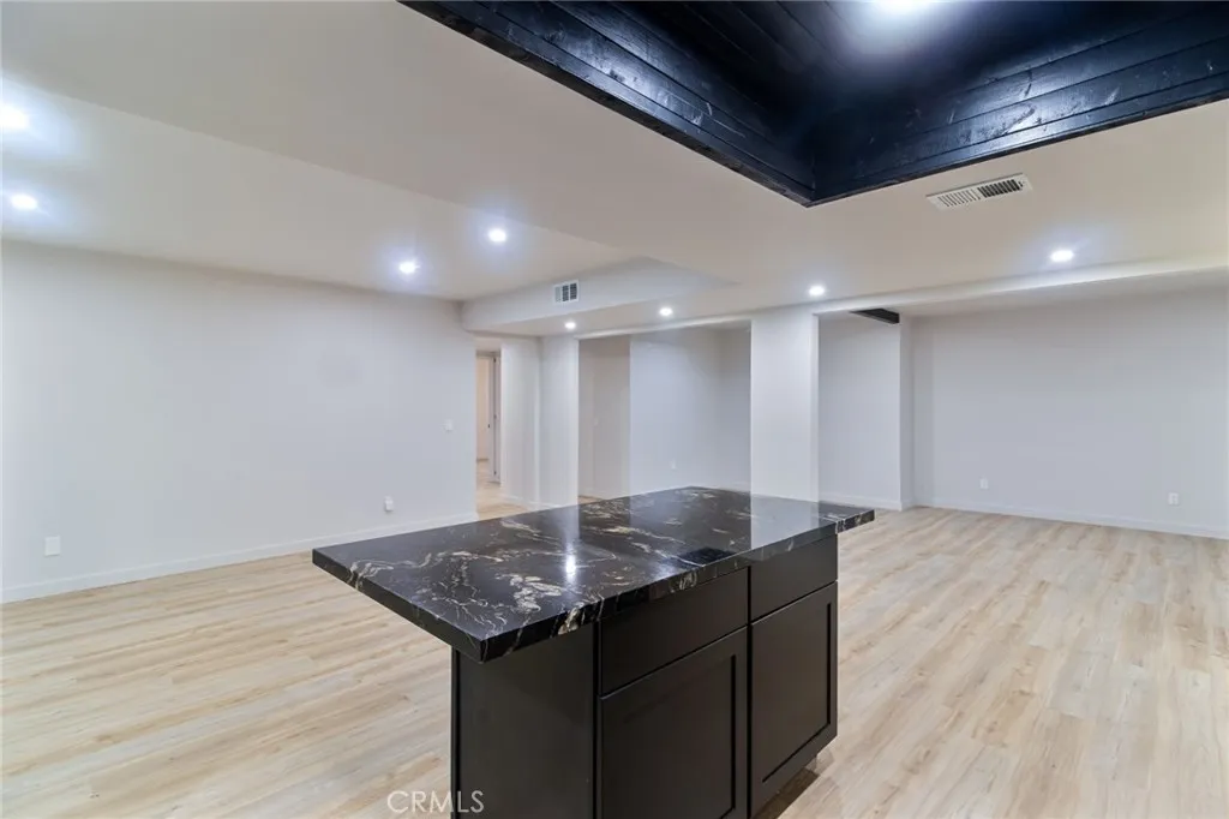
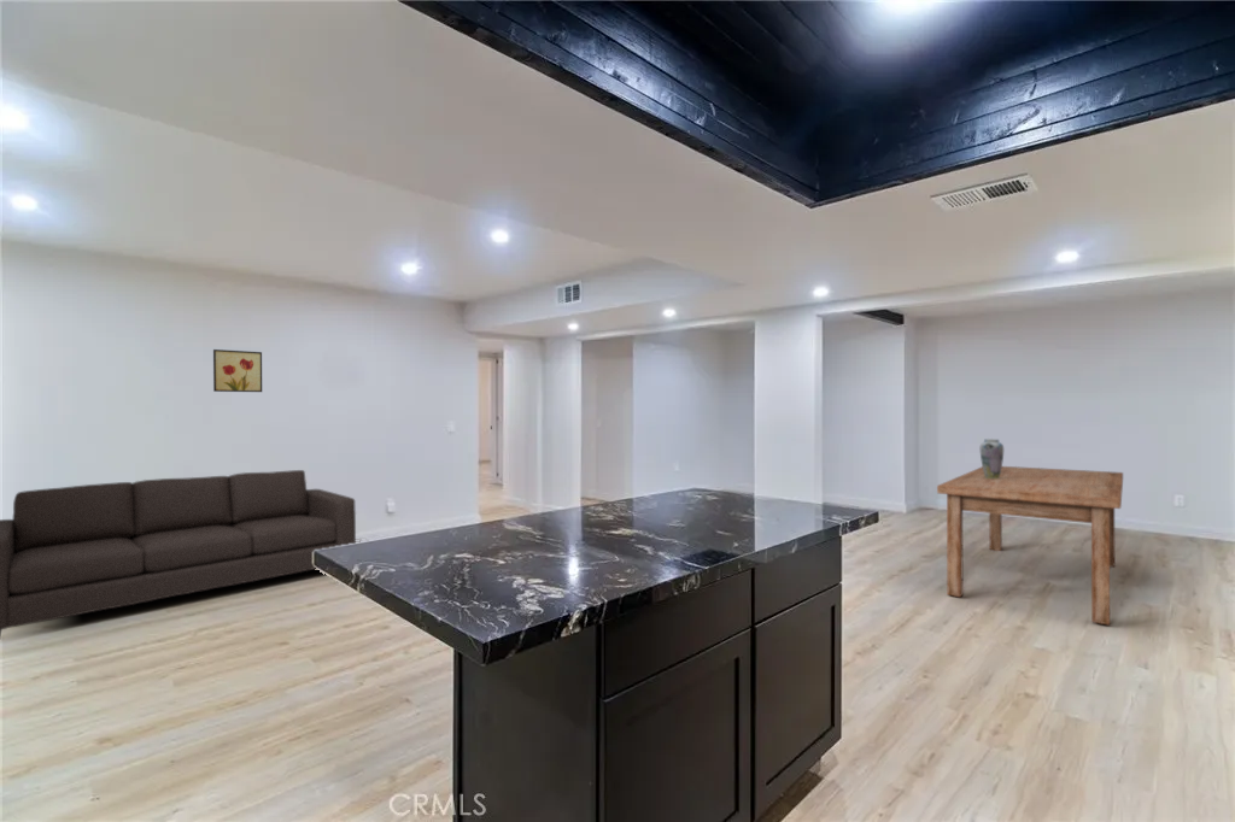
+ dining table [936,465,1124,626]
+ wall art [212,348,263,393]
+ vase [979,438,1005,478]
+ sofa [0,469,357,639]
